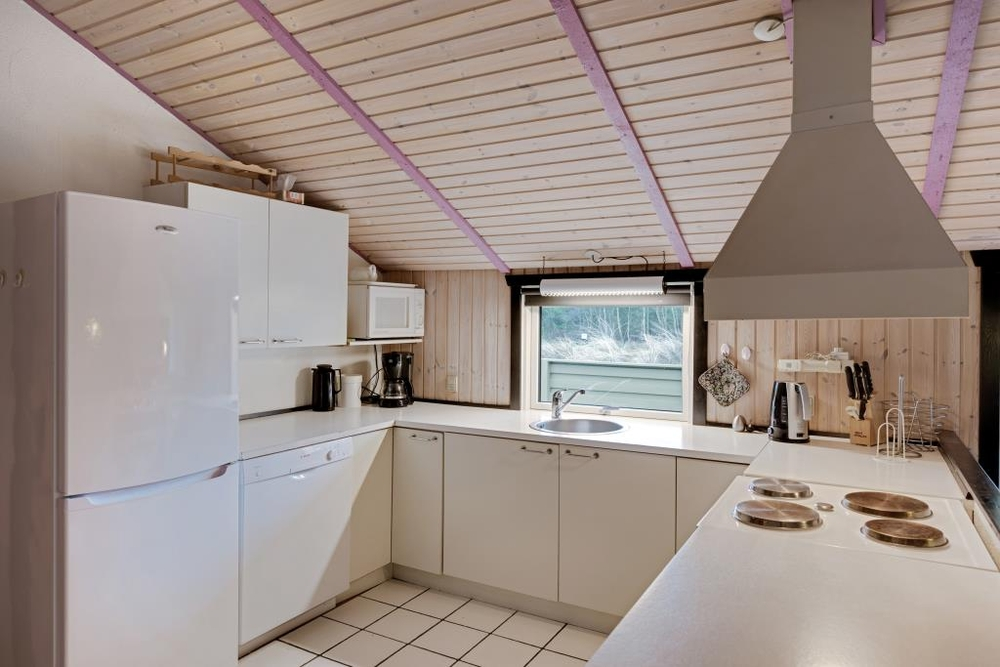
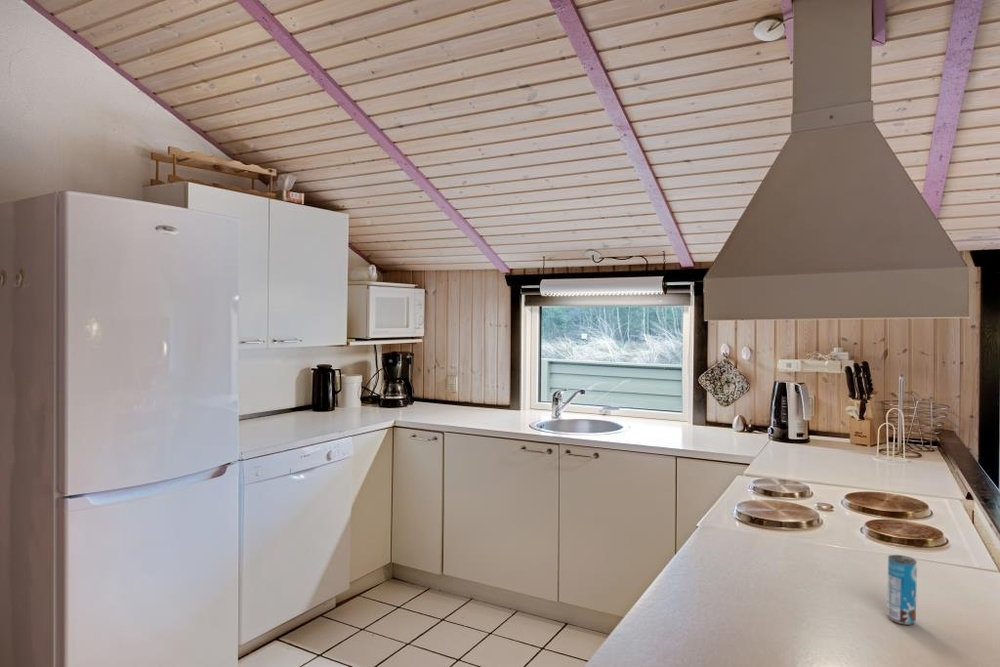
+ beverage can [886,554,918,626]
